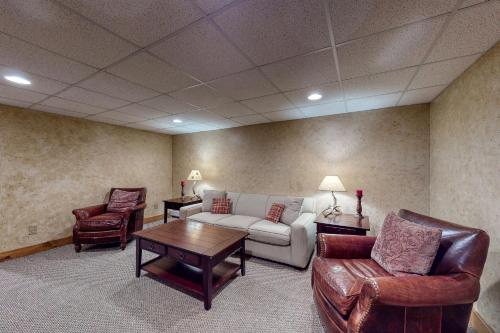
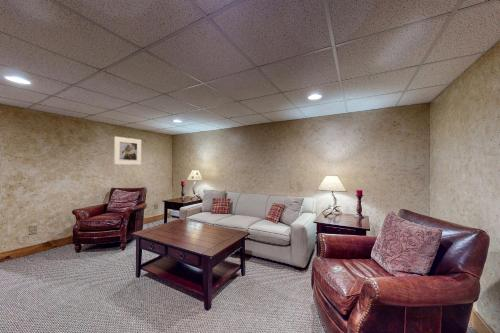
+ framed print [113,136,142,166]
